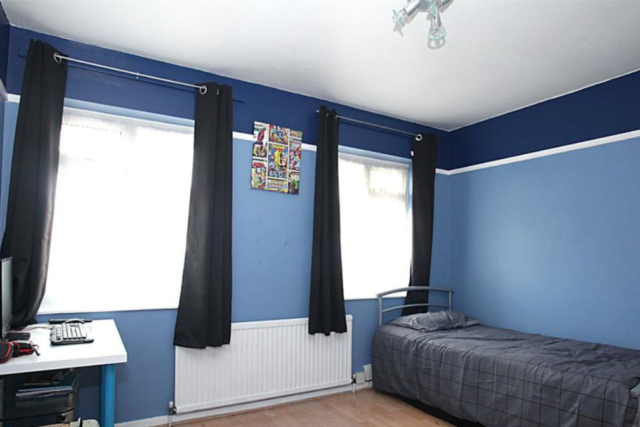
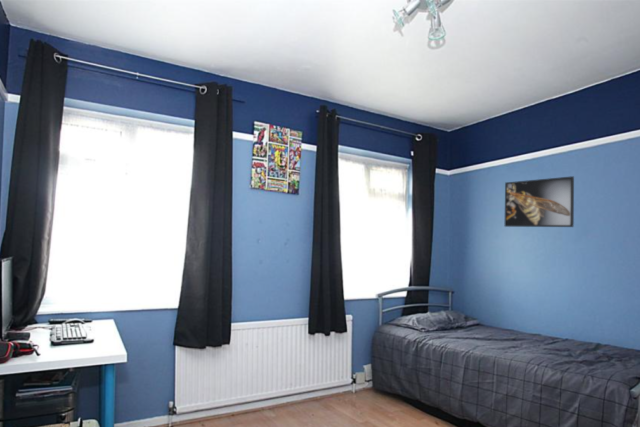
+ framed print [504,175,575,228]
